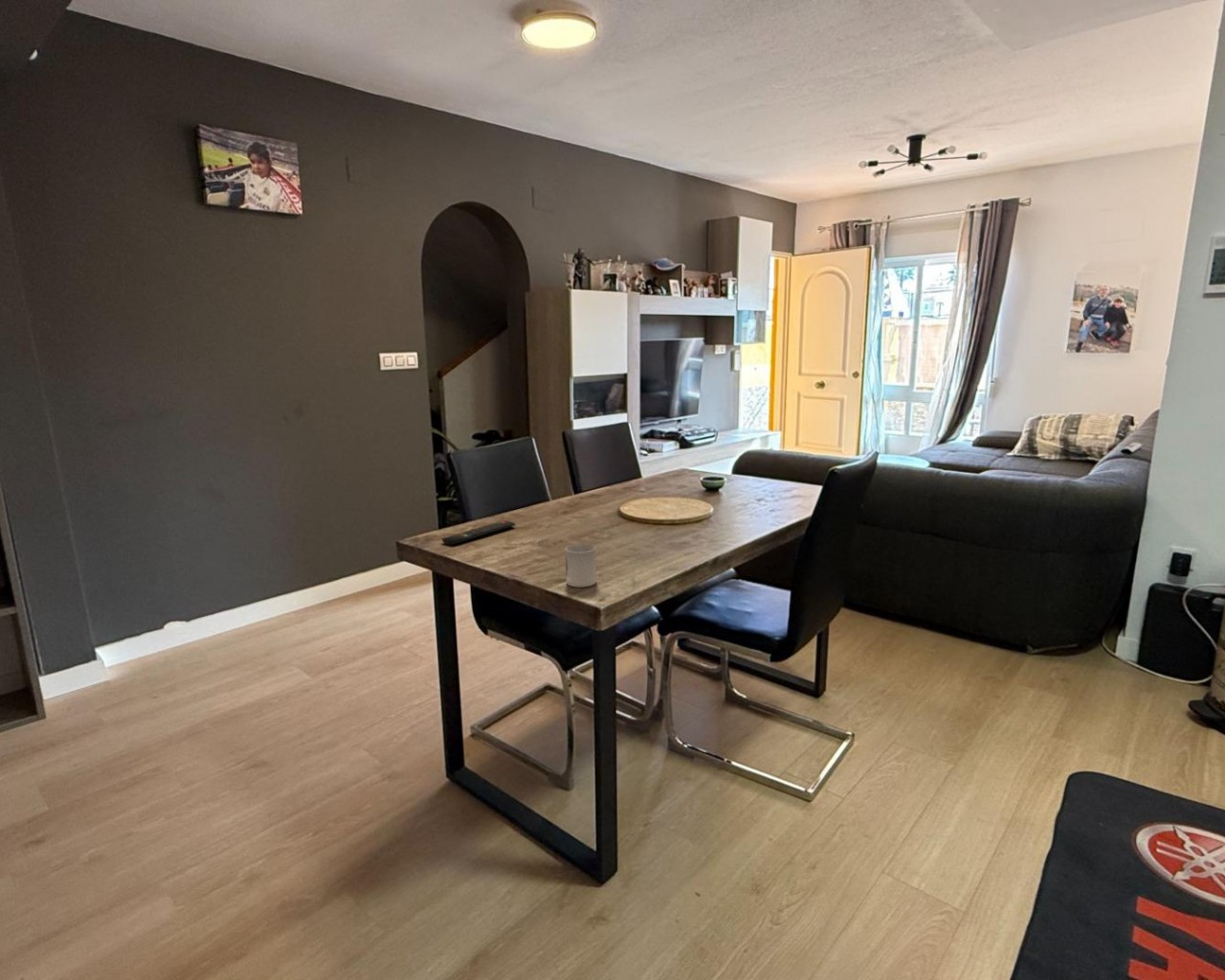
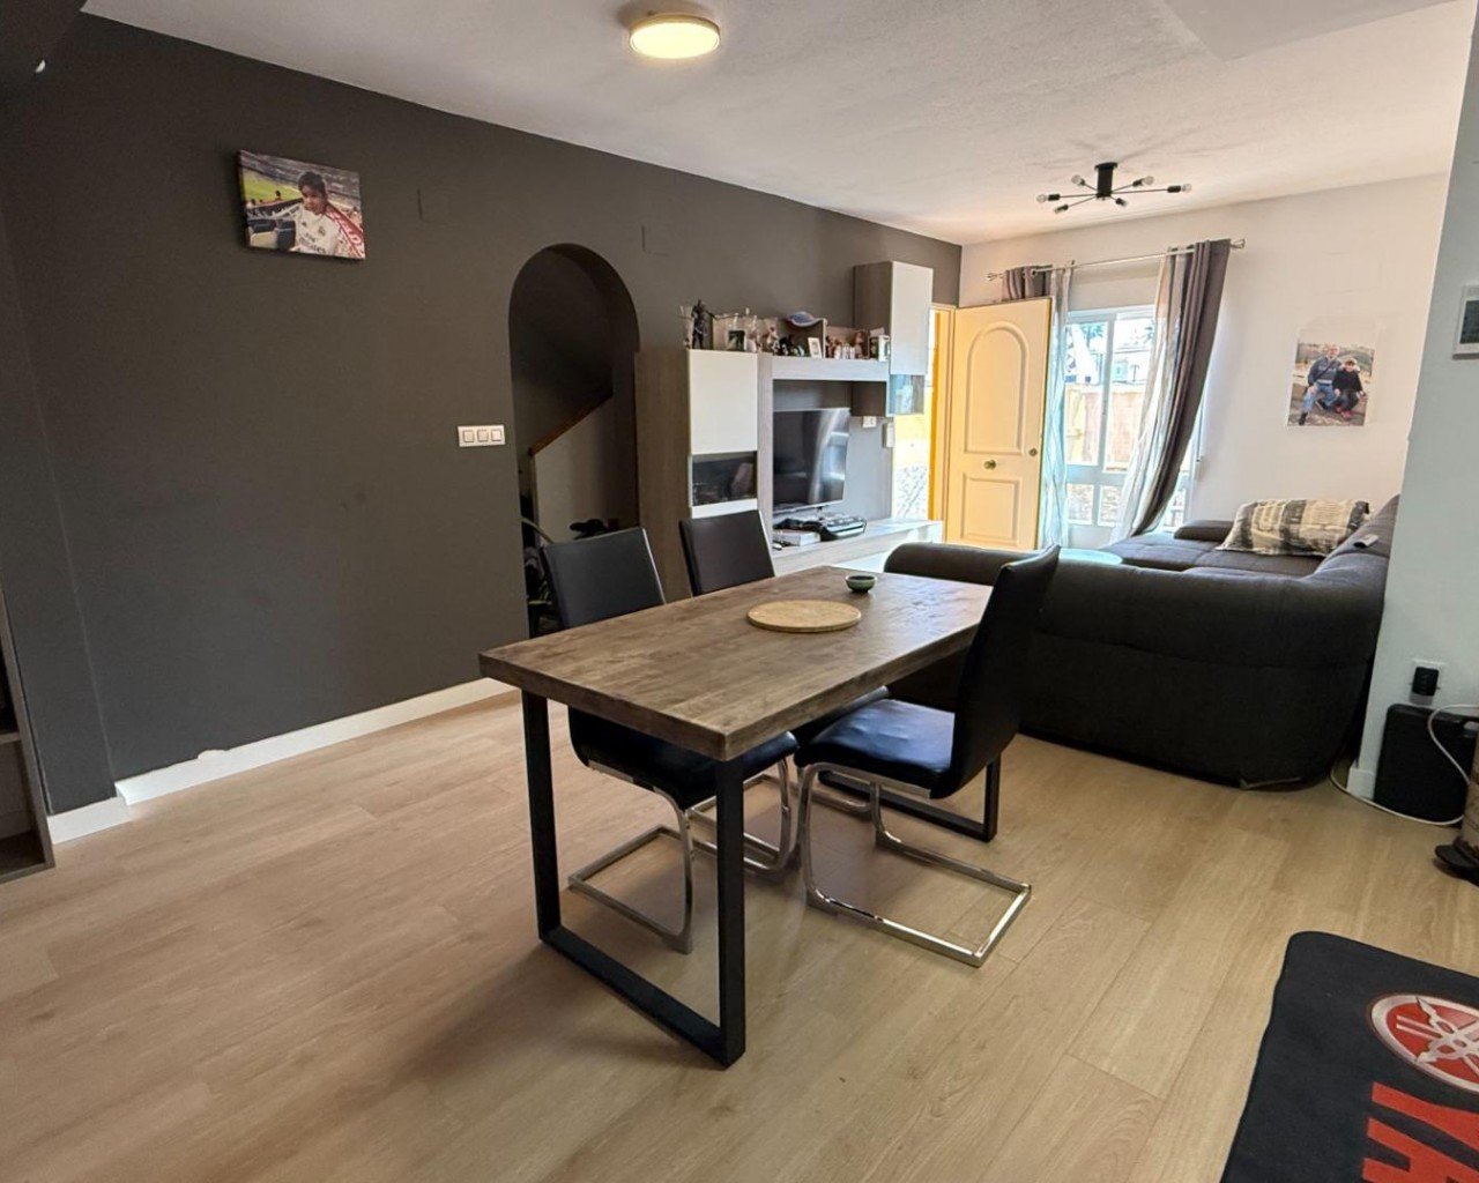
- remote control [441,520,516,546]
- cup [565,543,597,588]
